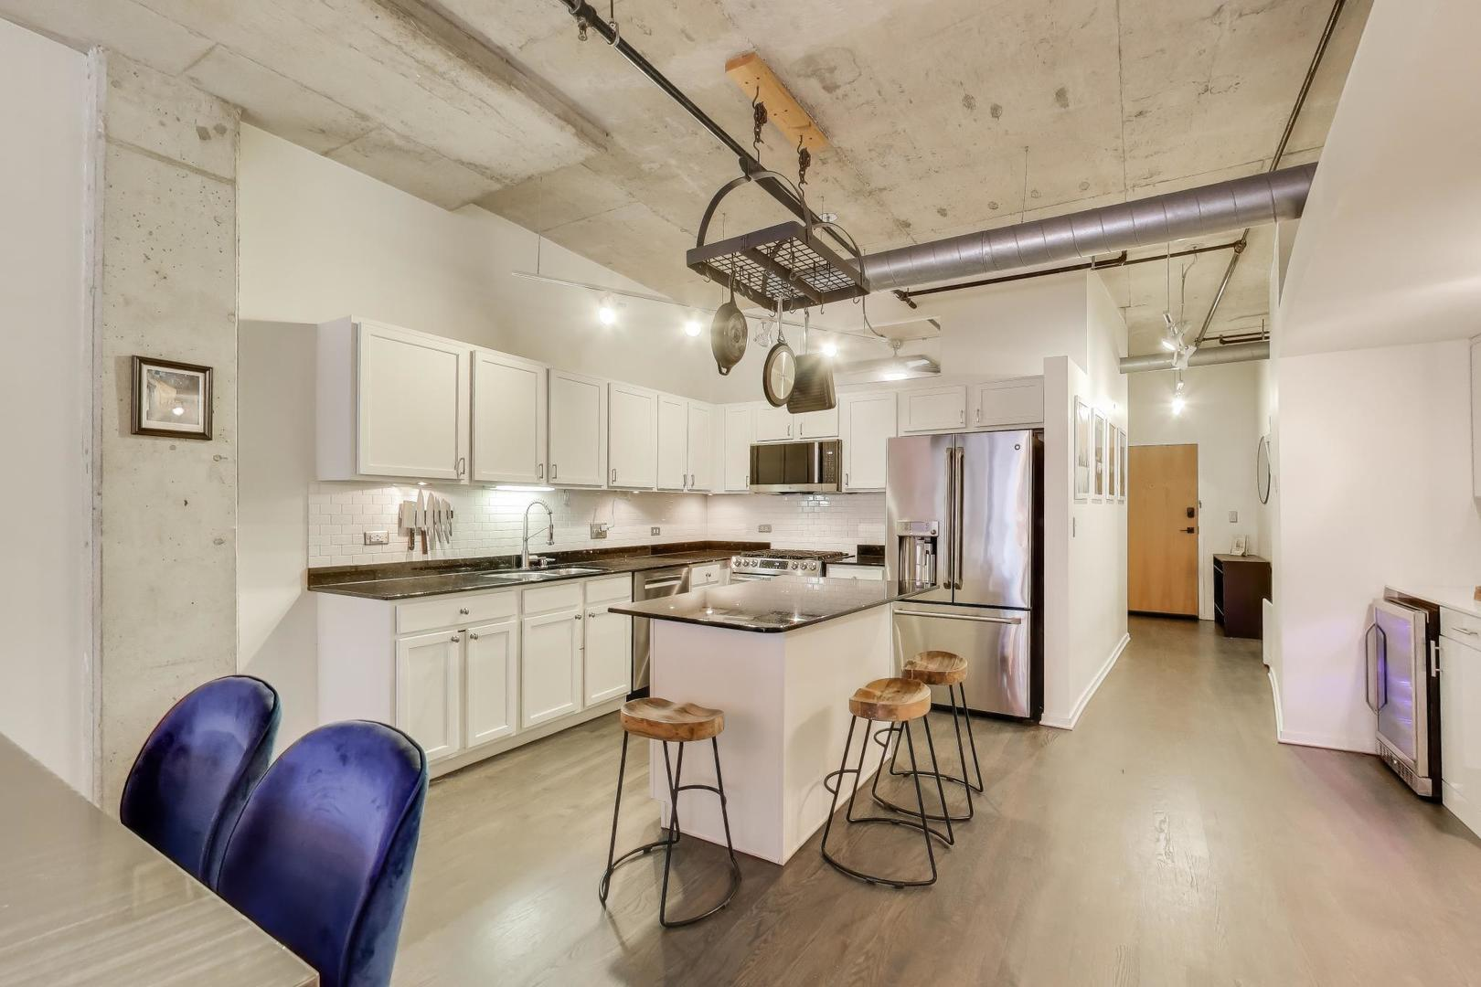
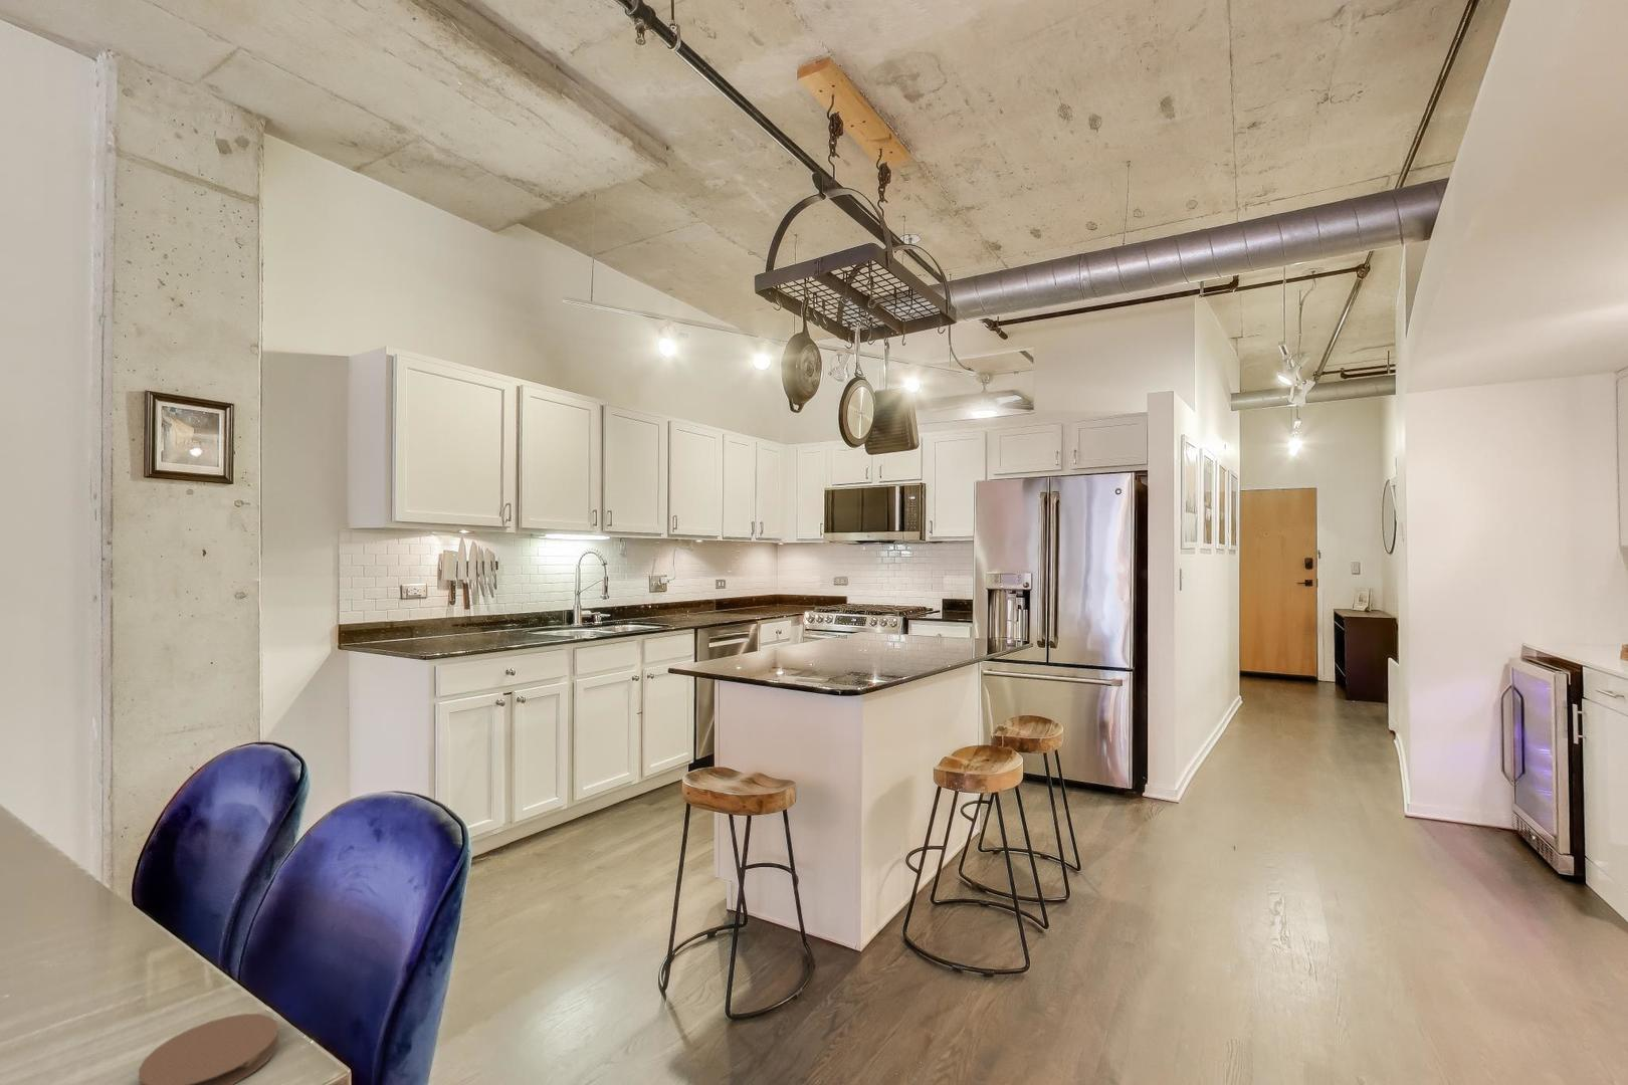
+ coaster [138,1012,280,1085]
